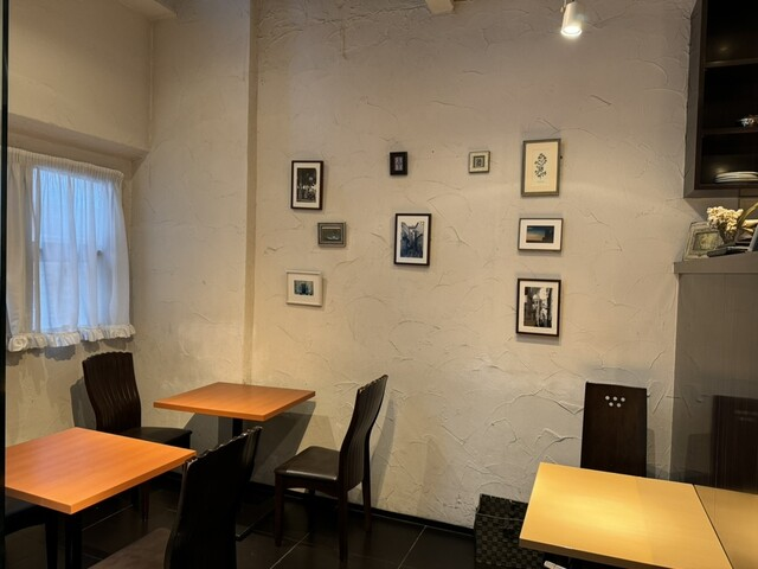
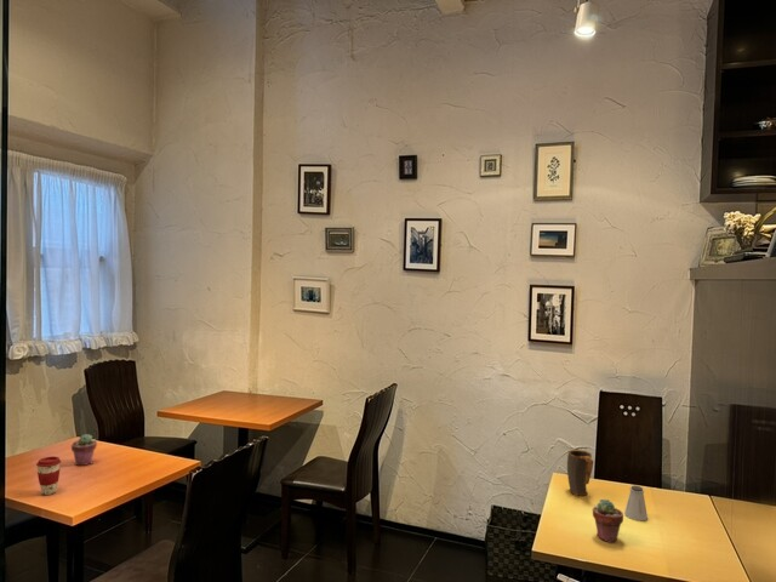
+ coffee cup [35,456,62,496]
+ mug [566,449,594,497]
+ saltshaker [623,484,649,521]
+ potted succulent [70,433,98,467]
+ potted succulent [592,498,624,544]
